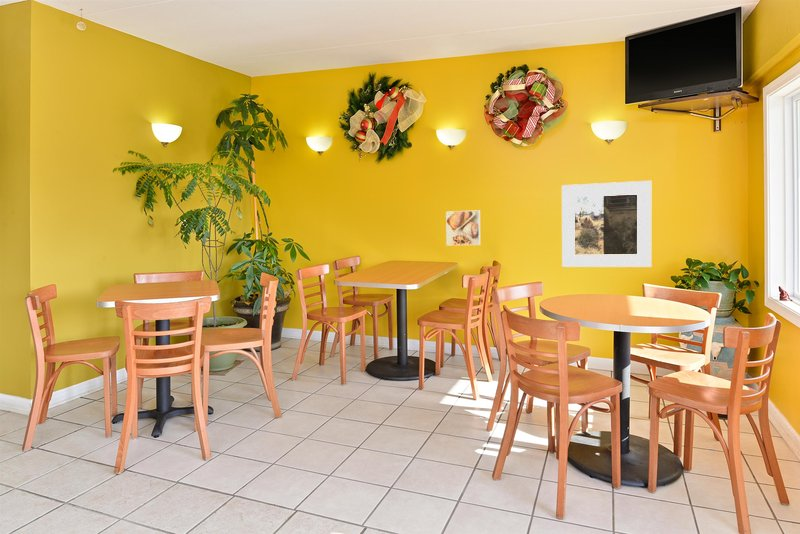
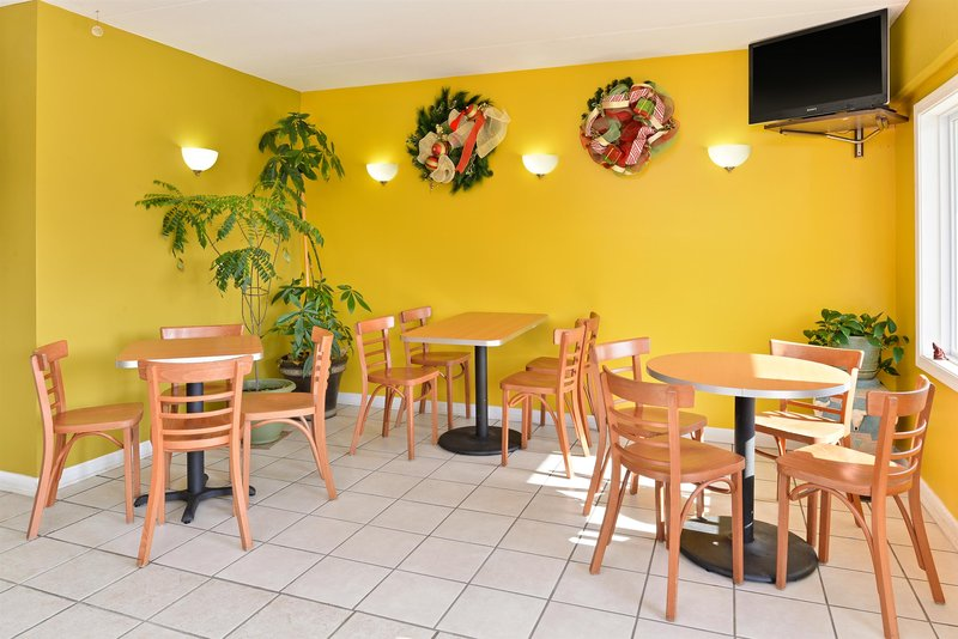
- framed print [561,180,652,268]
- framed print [445,209,481,246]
